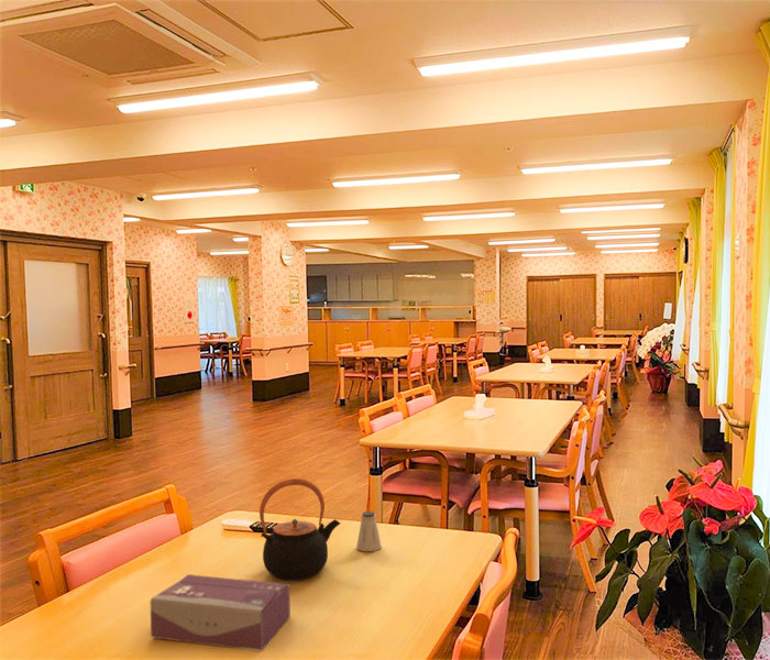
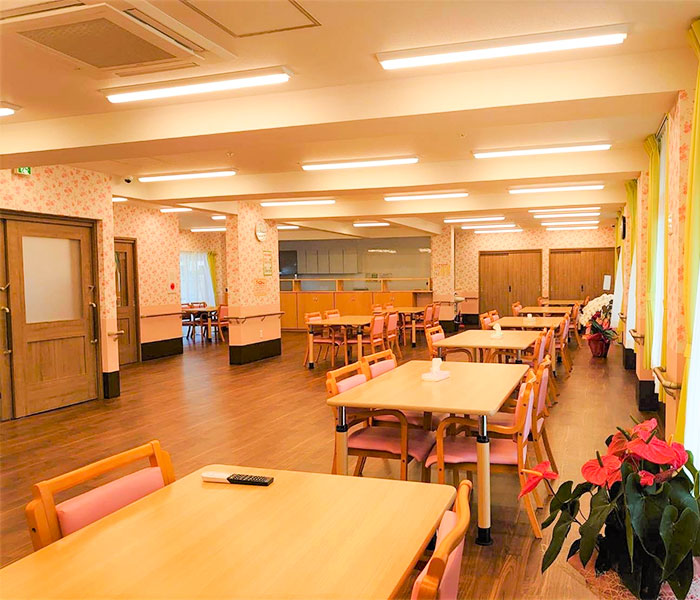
- teapot [258,477,341,582]
- tissue box [150,573,292,652]
- saltshaker [355,510,383,552]
